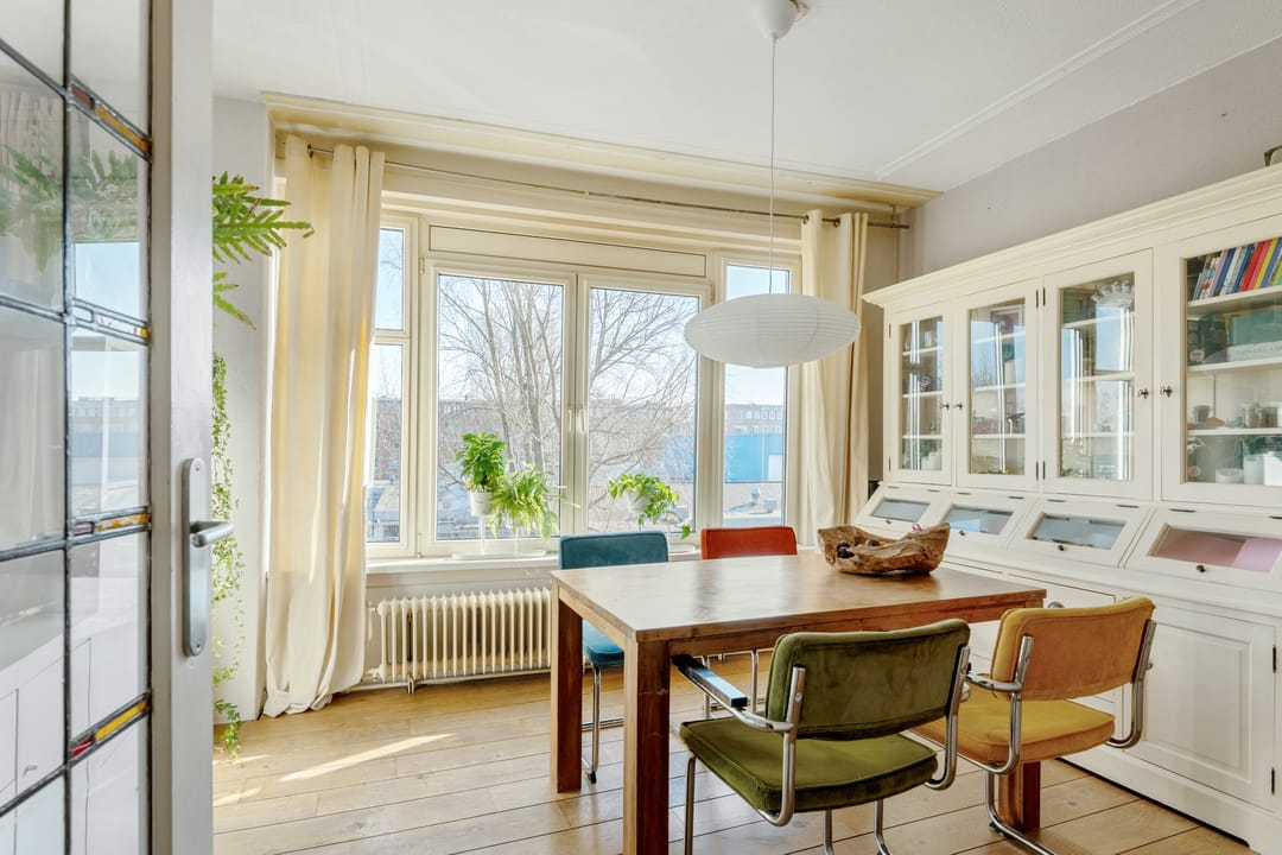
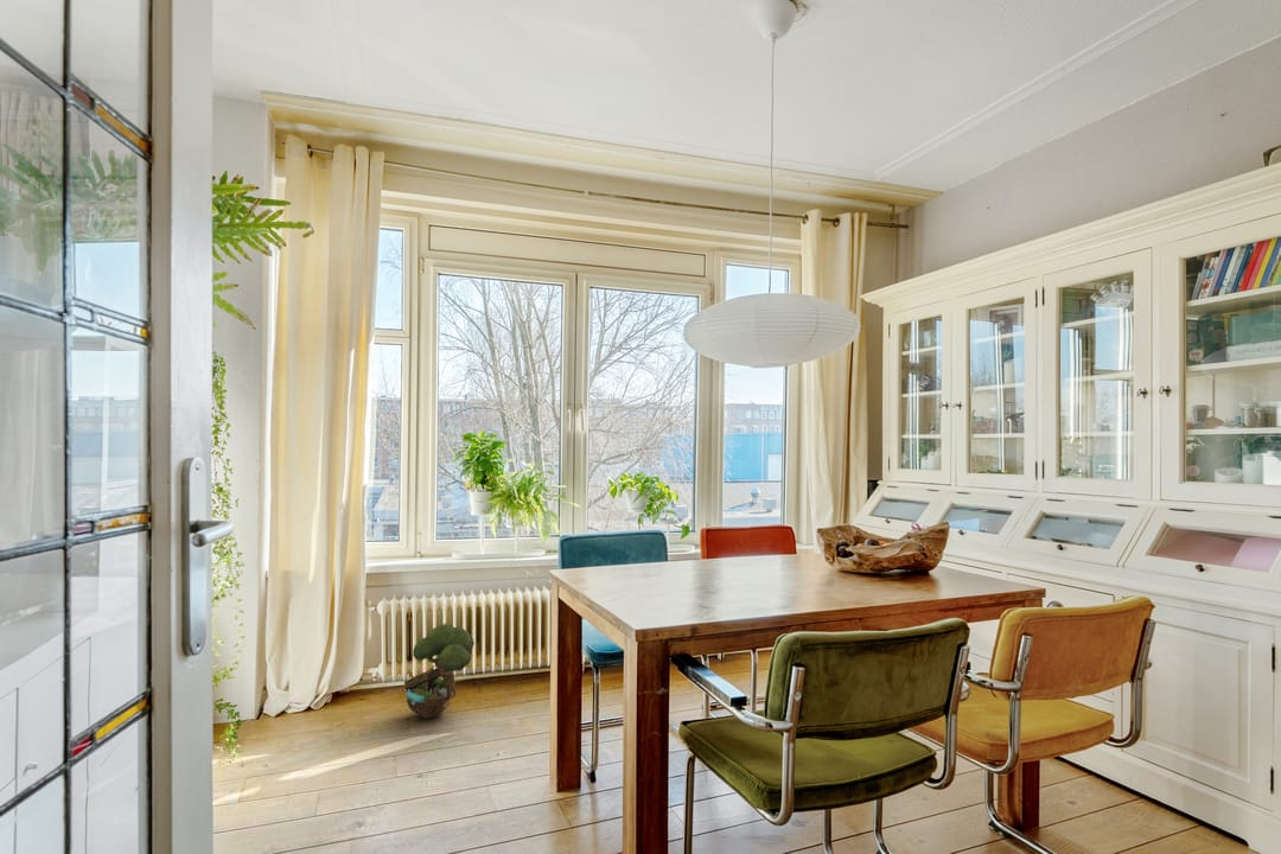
+ decorative tree [403,623,476,720]
